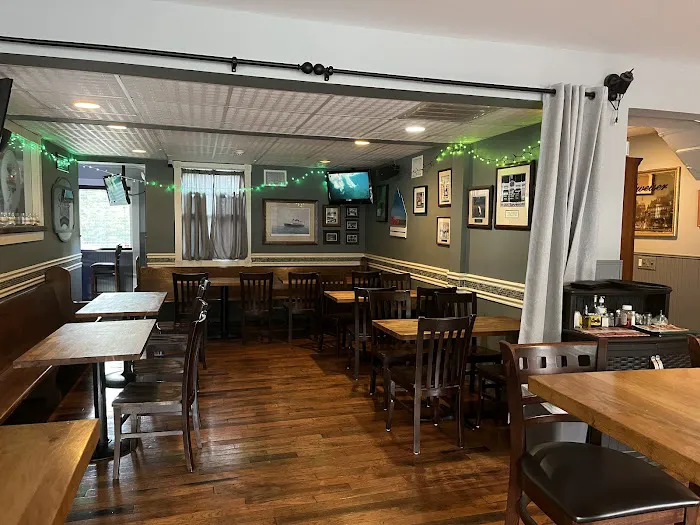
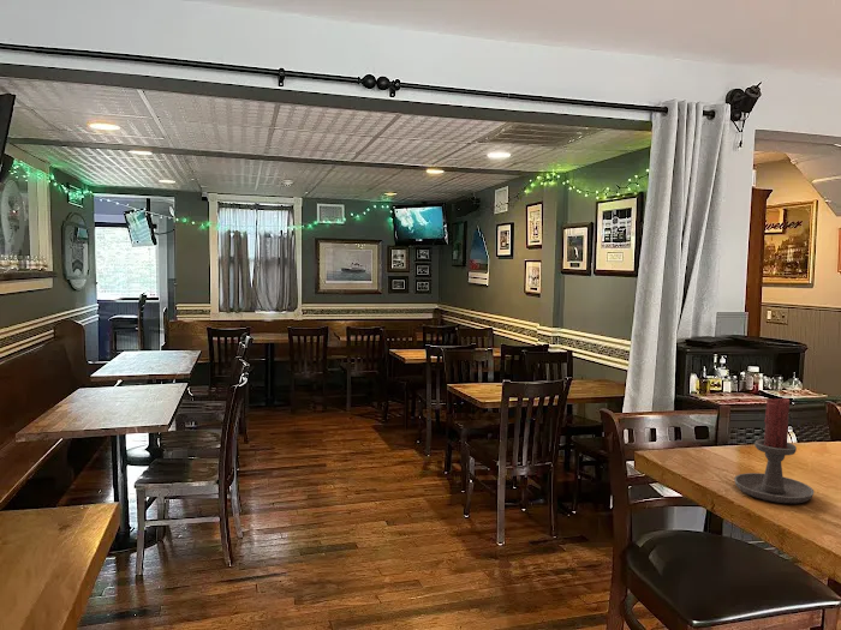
+ candle holder [733,397,815,504]
